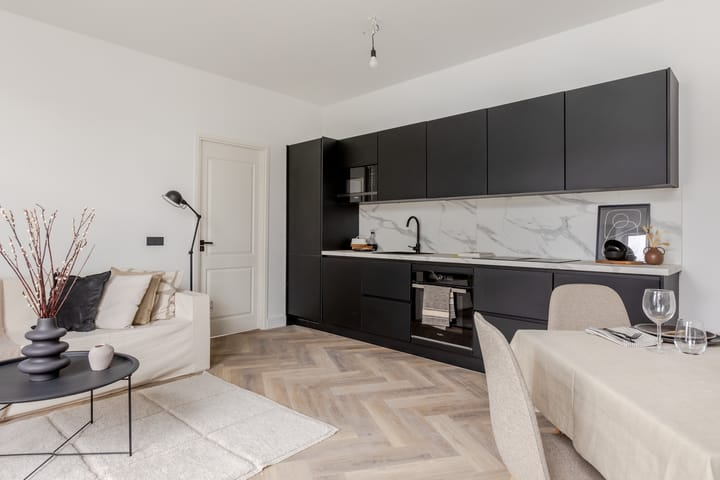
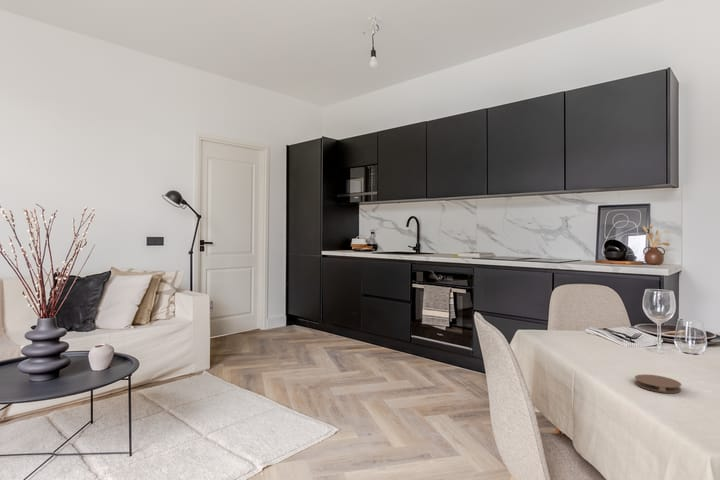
+ coaster [634,373,682,394]
